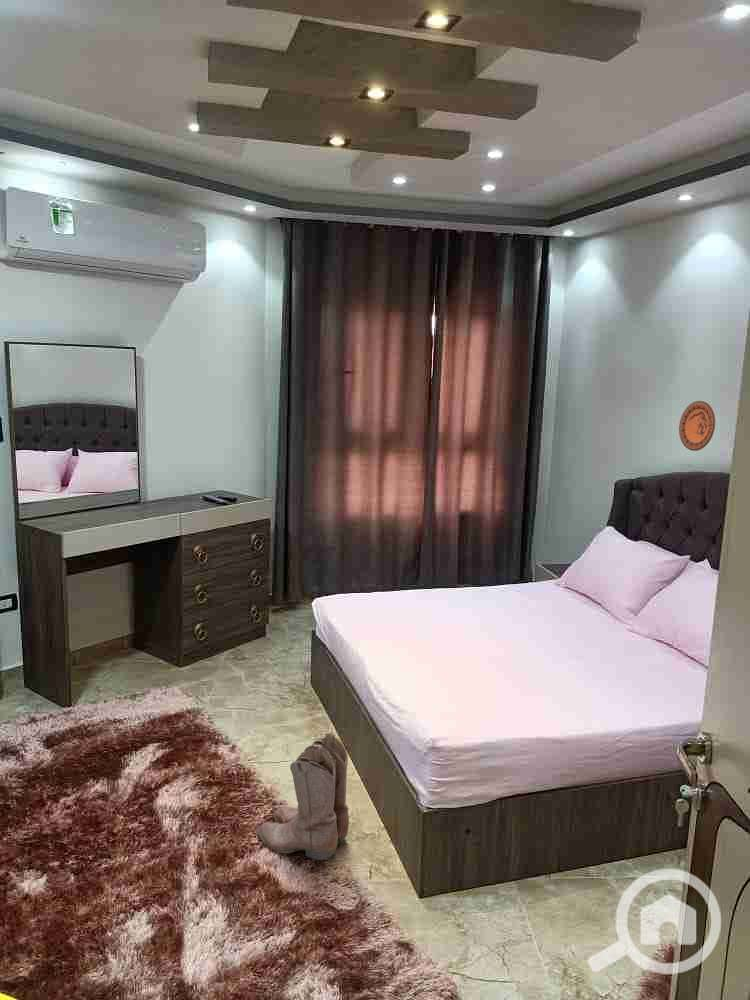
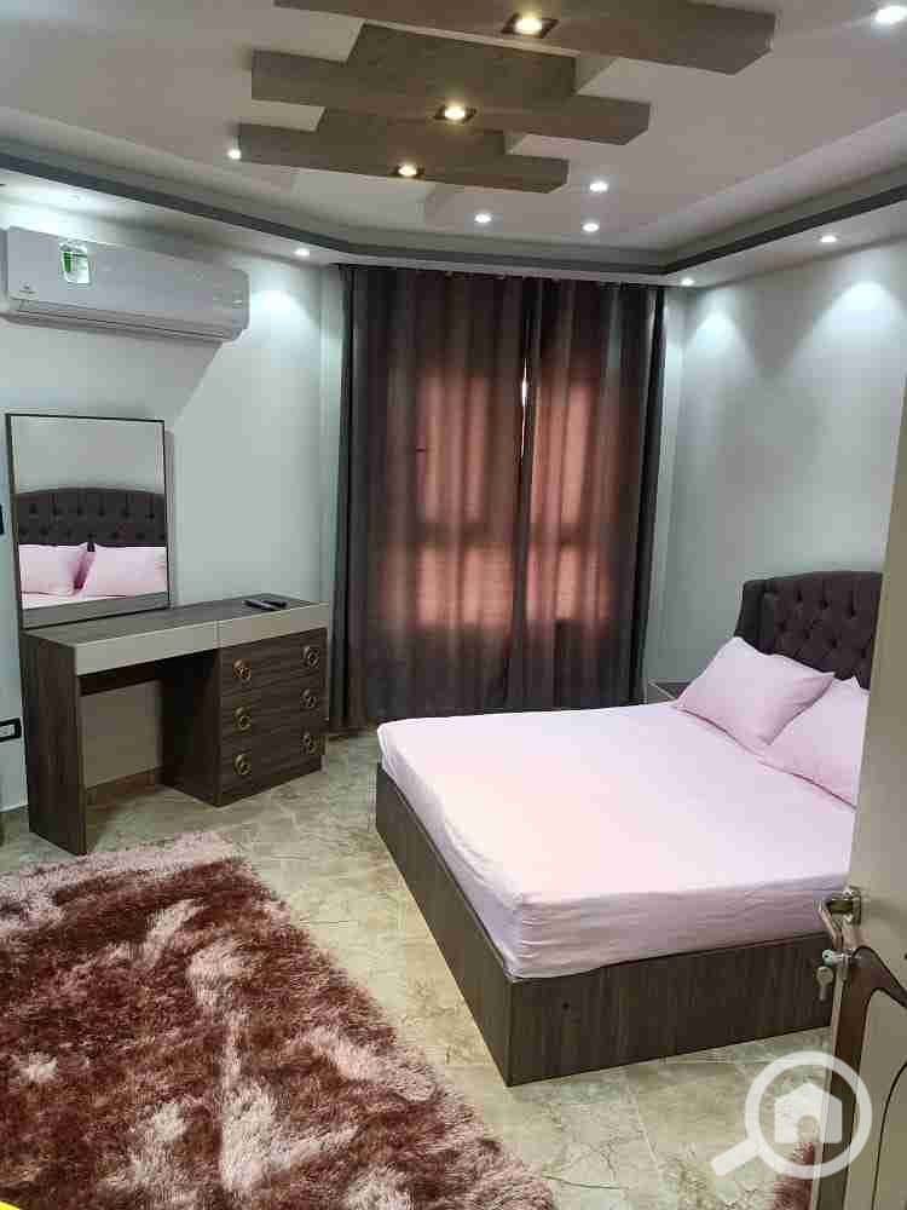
- decorative plate [678,400,716,452]
- boots [257,731,350,861]
